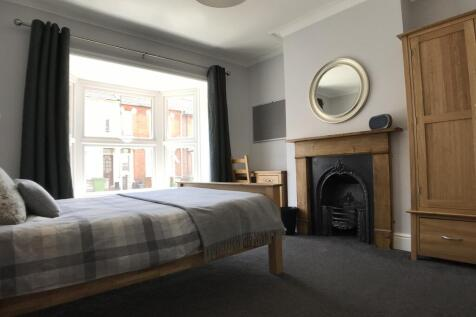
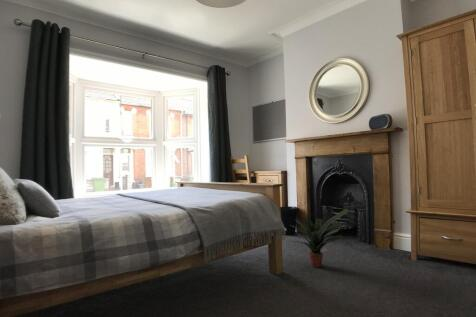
+ potted plant [289,208,350,268]
